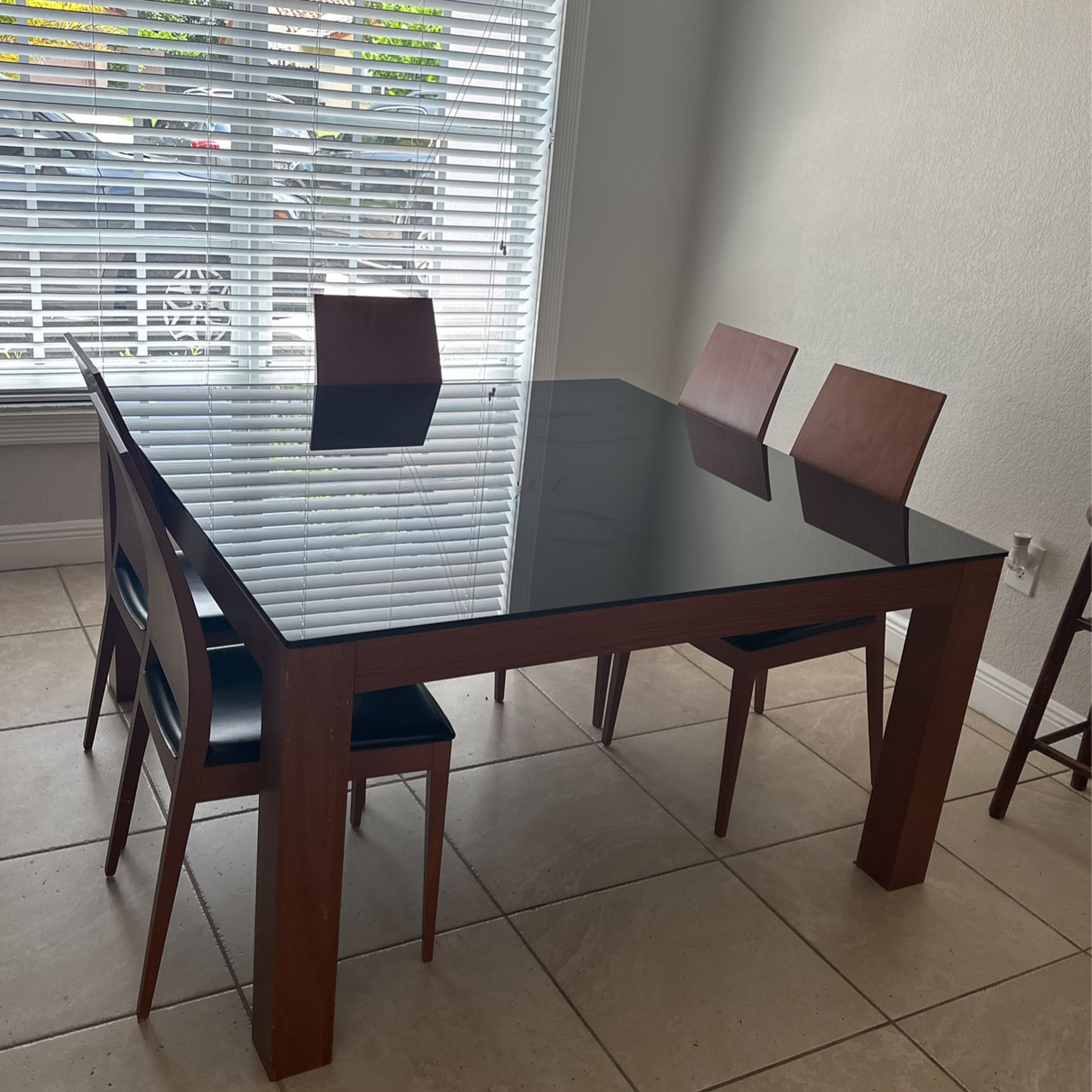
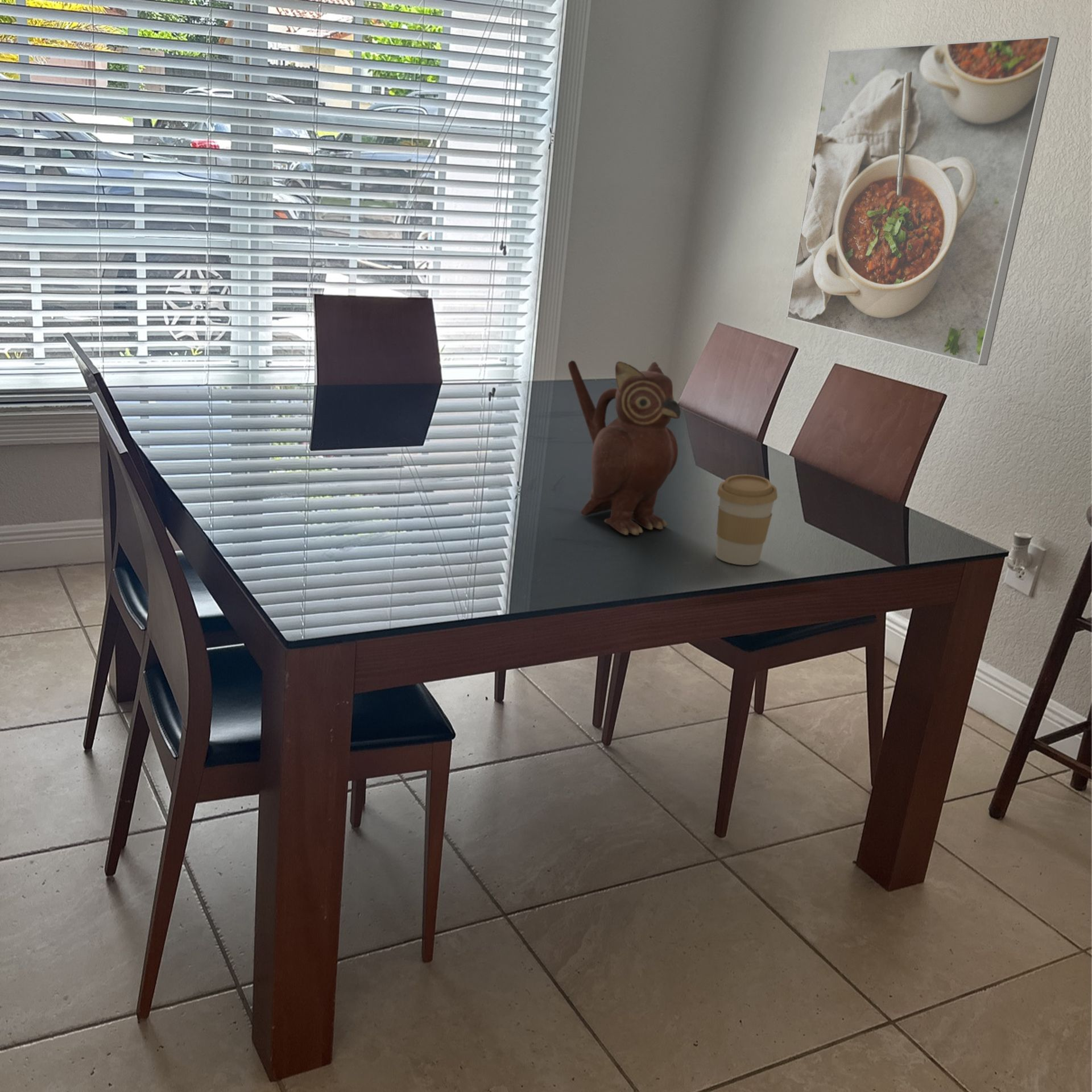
+ teapot [568,360,681,536]
+ coffee cup [715,474,778,566]
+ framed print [786,35,1060,366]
